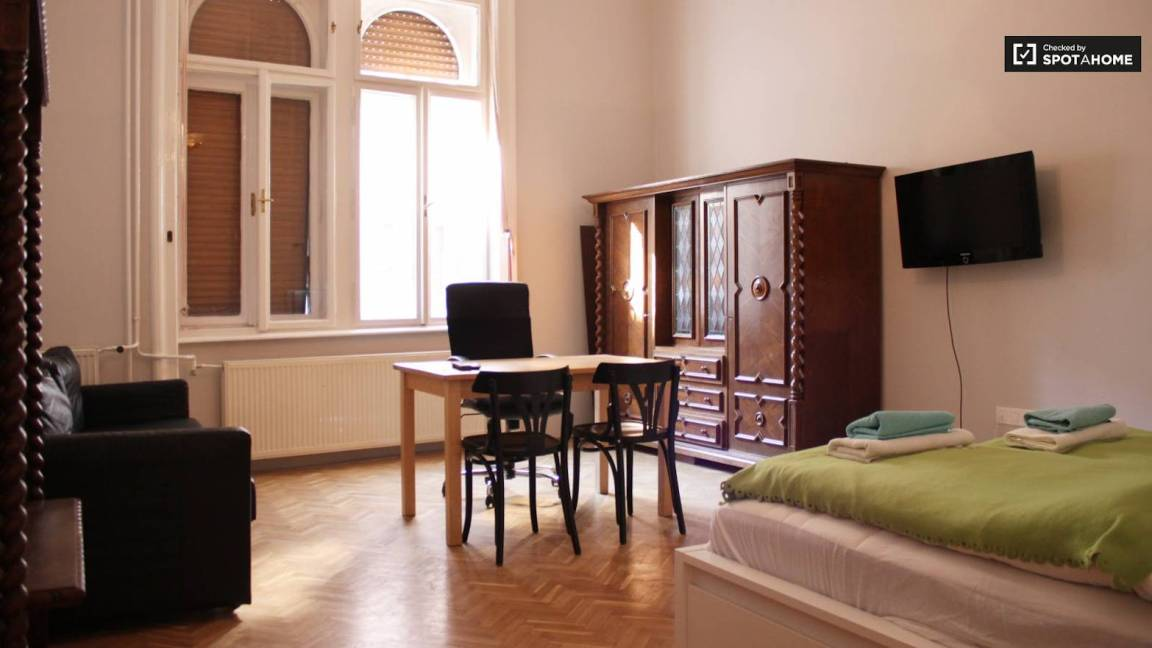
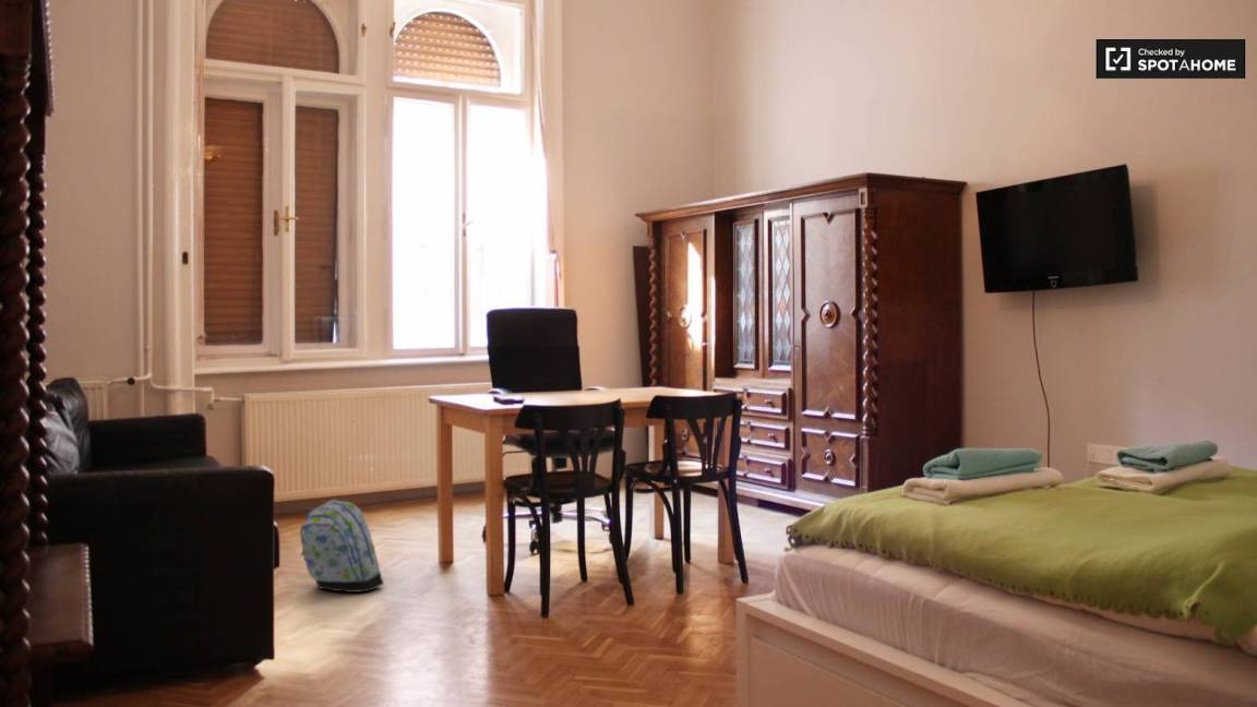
+ backpack [299,499,385,594]
